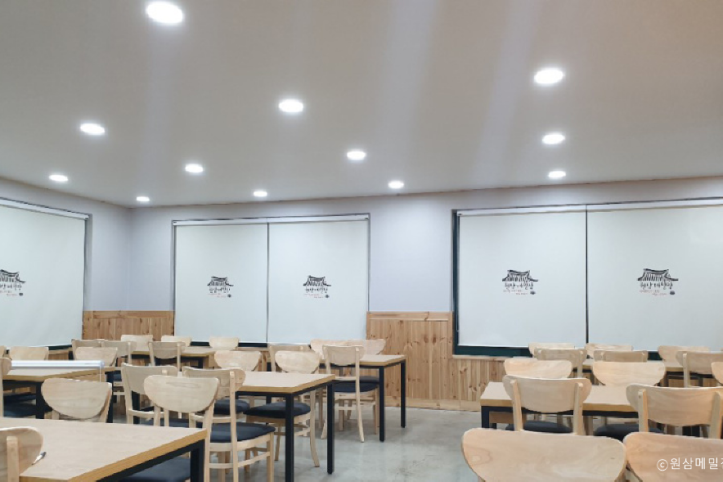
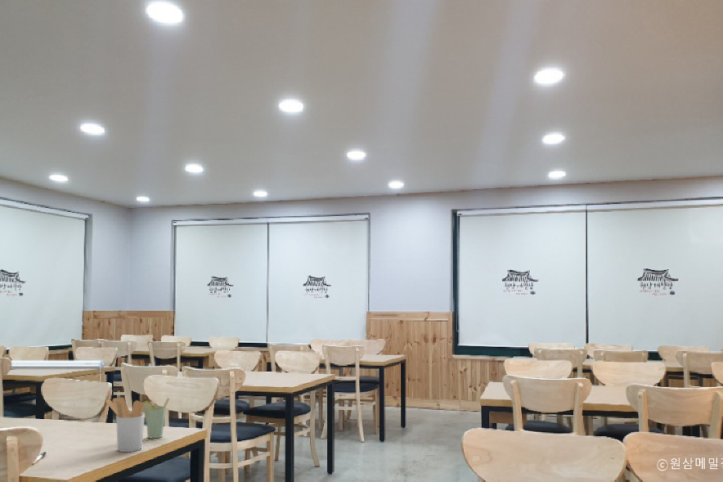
+ utensil holder [105,396,146,453]
+ cup [142,397,170,439]
